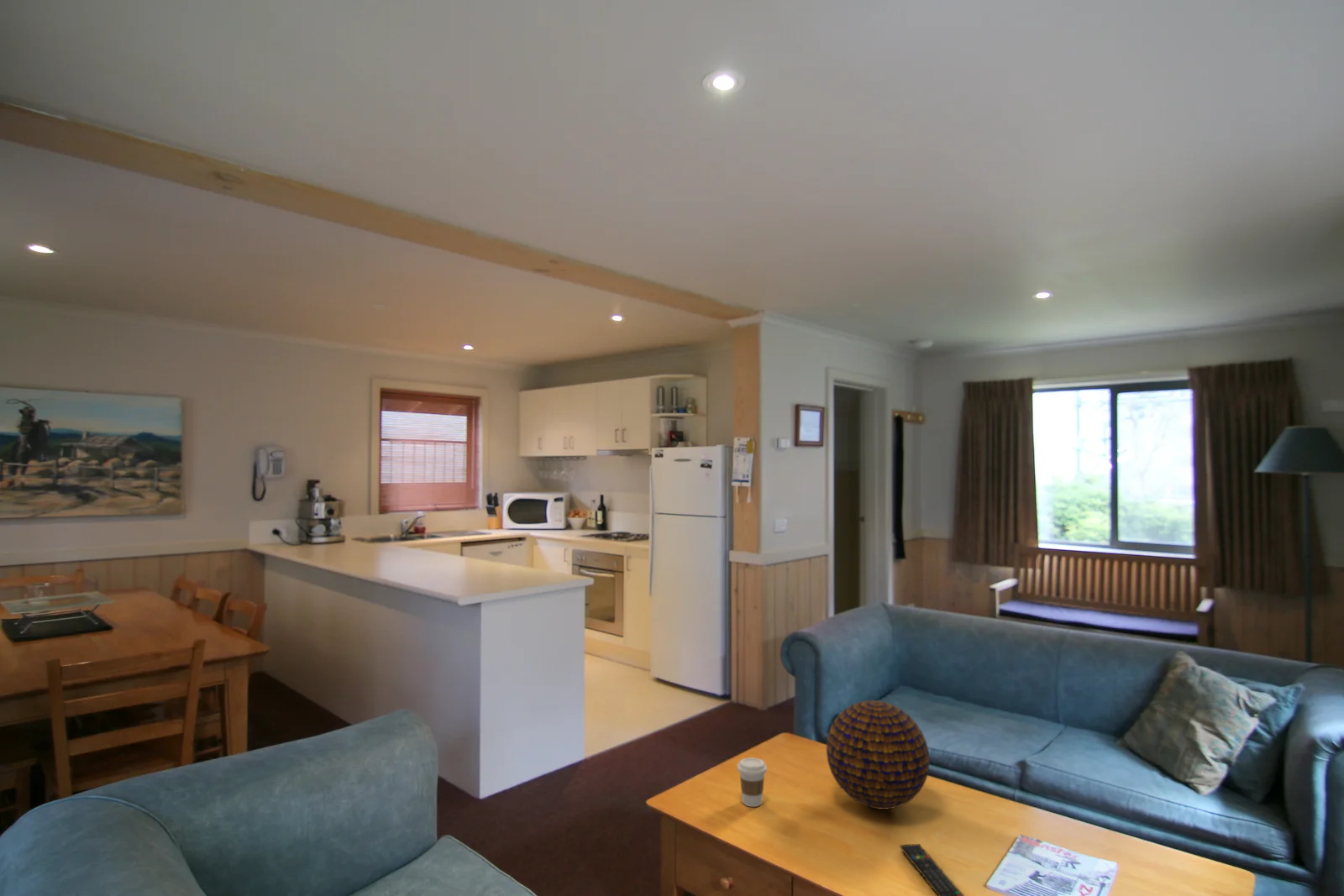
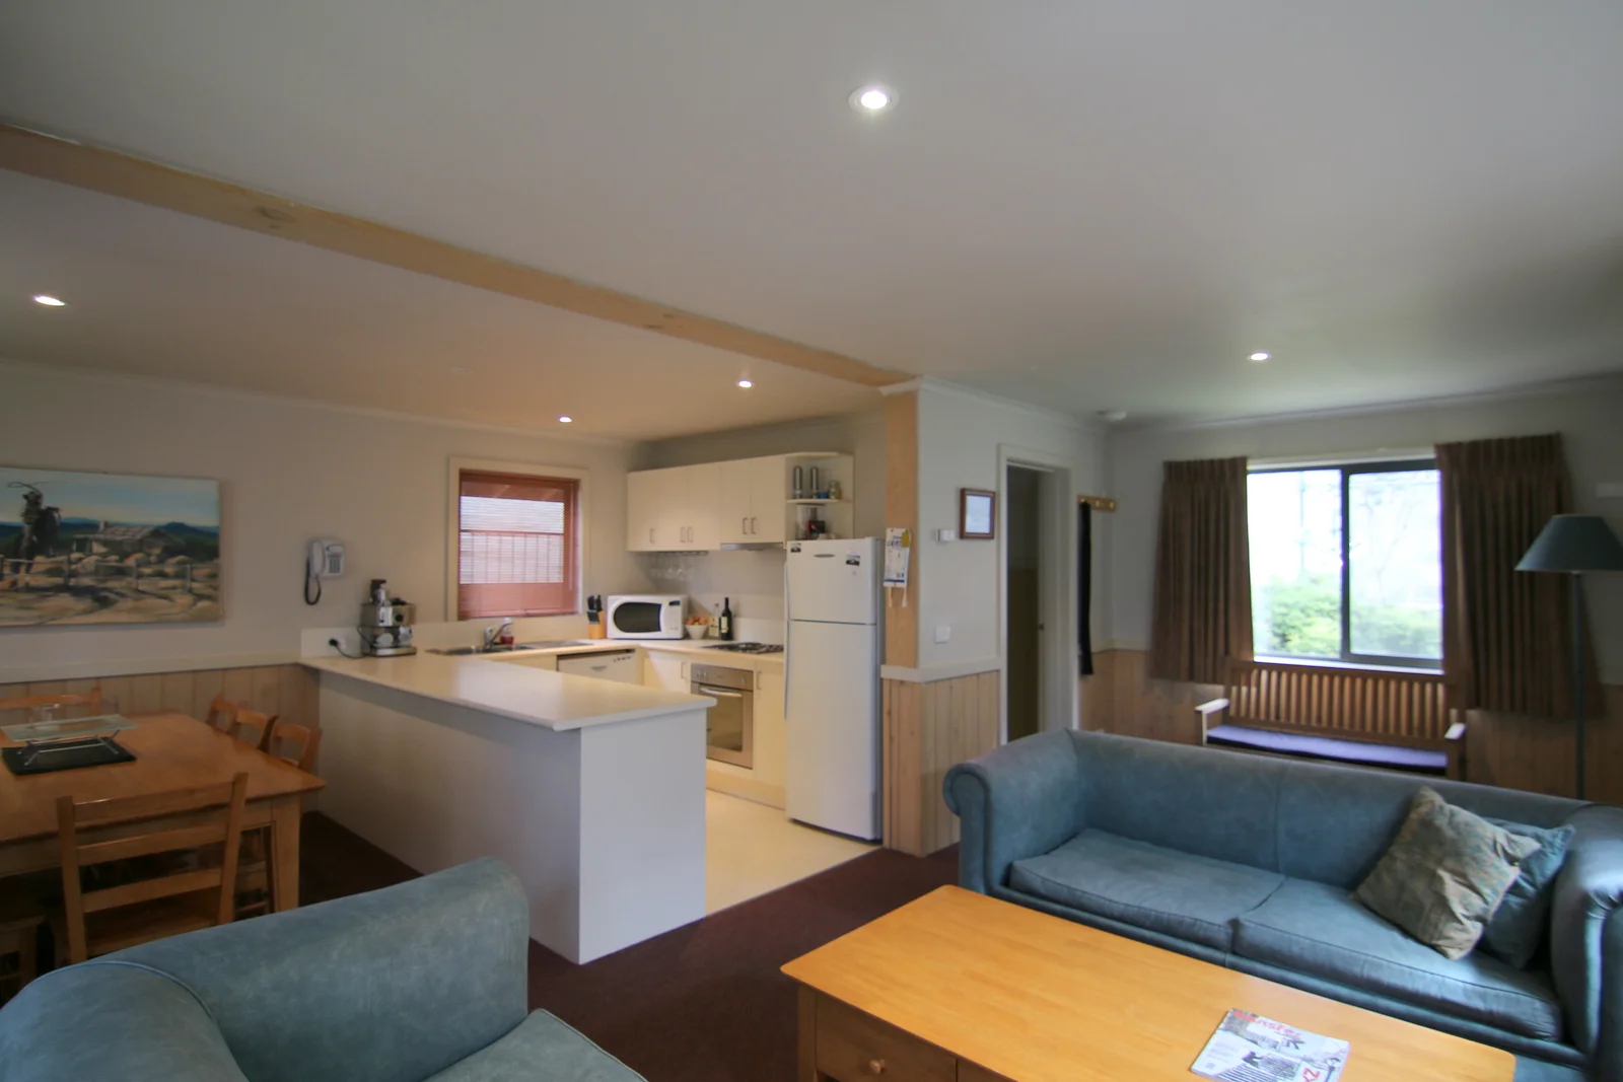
- remote control [899,843,965,896]
- coffee cup [737,757,768,808]
- decorative orb [826,700,931,810]
